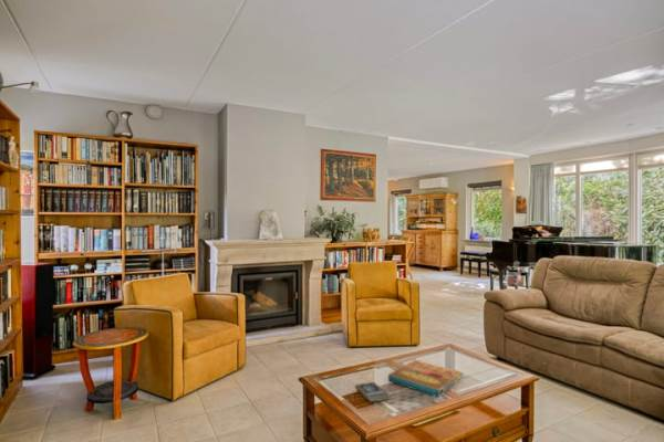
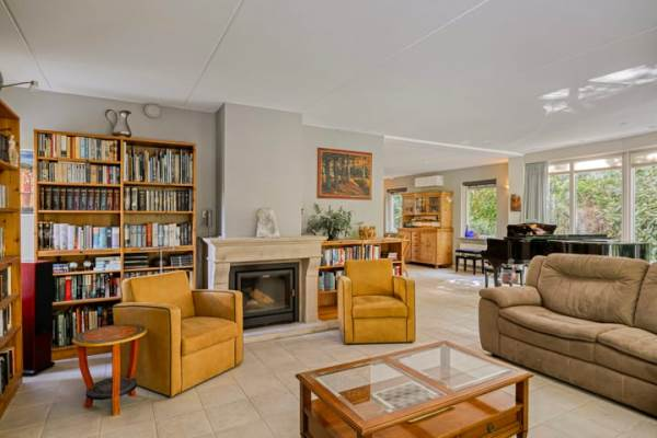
- pizza box [387,358,464,398]
- book [354,381,392,403]
